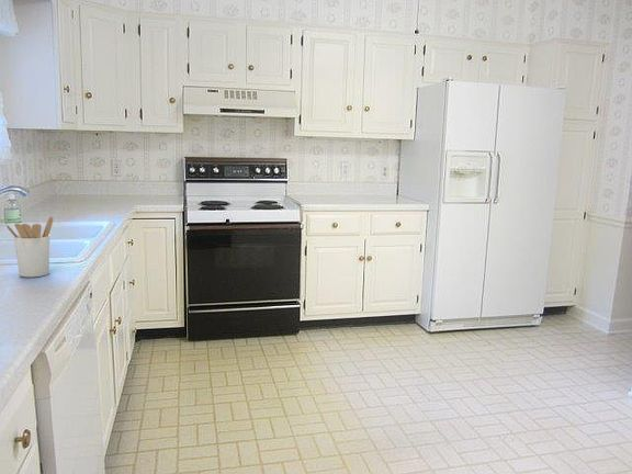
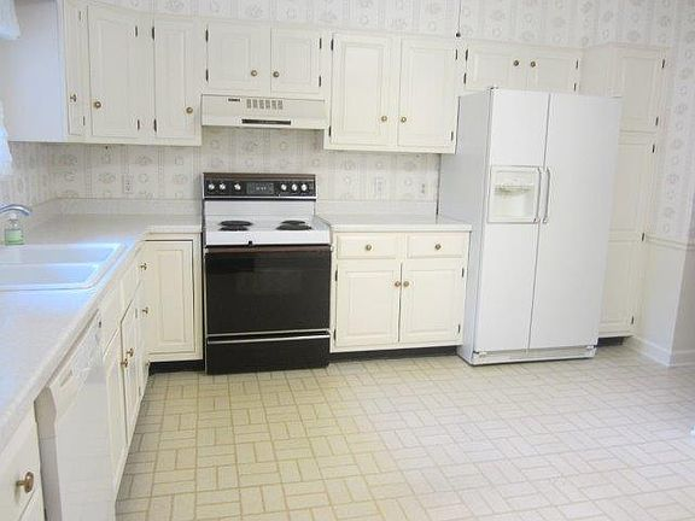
- utensil holder [4,216,54,279]
